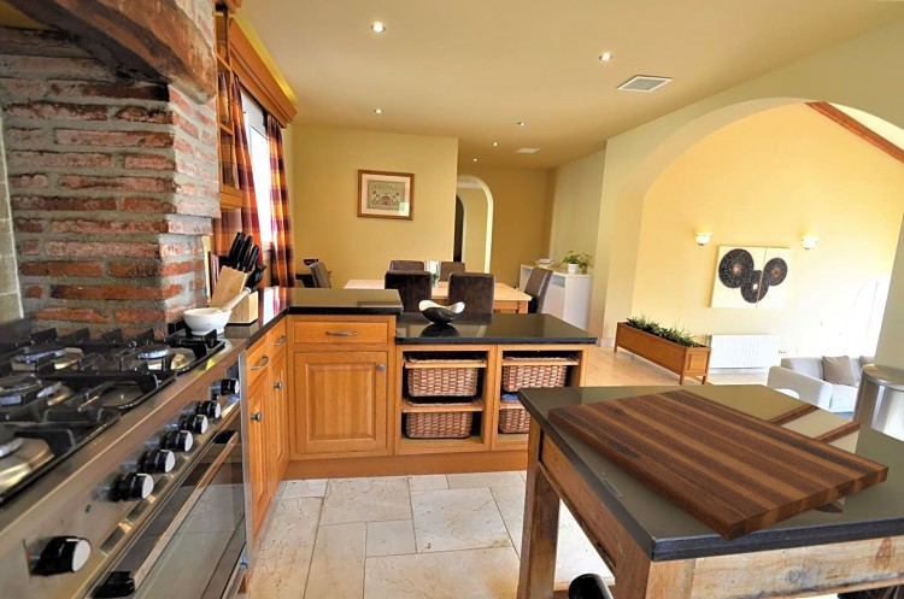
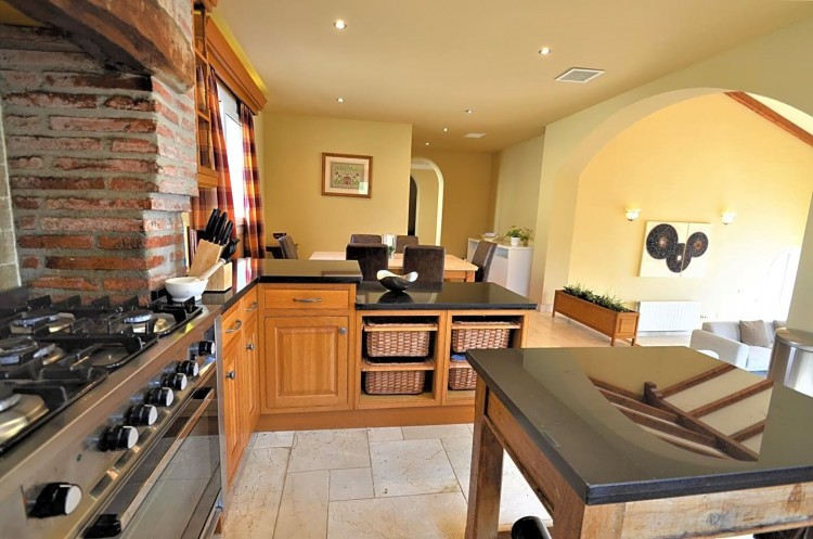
- cutting board [547,388,890,542]
